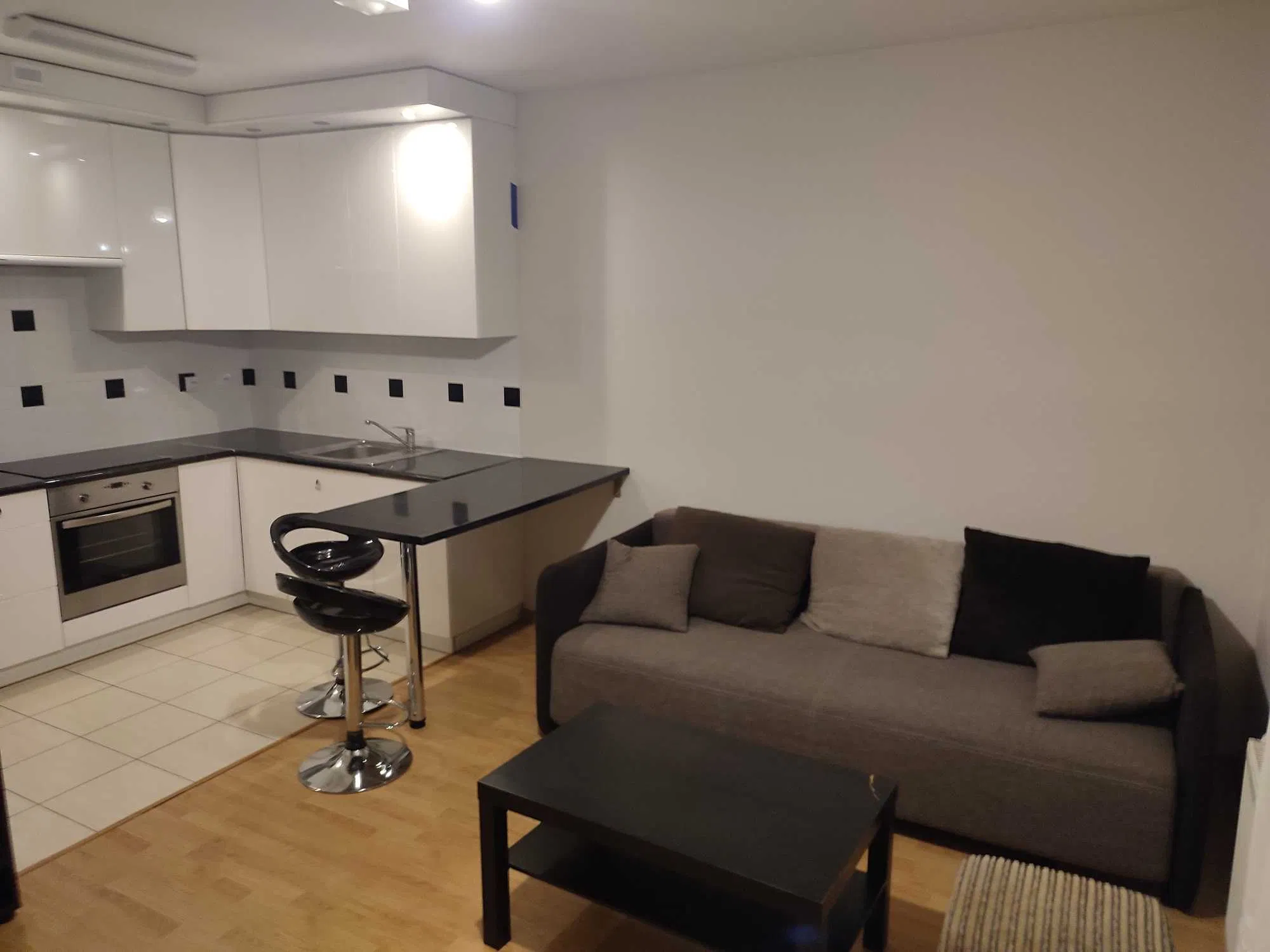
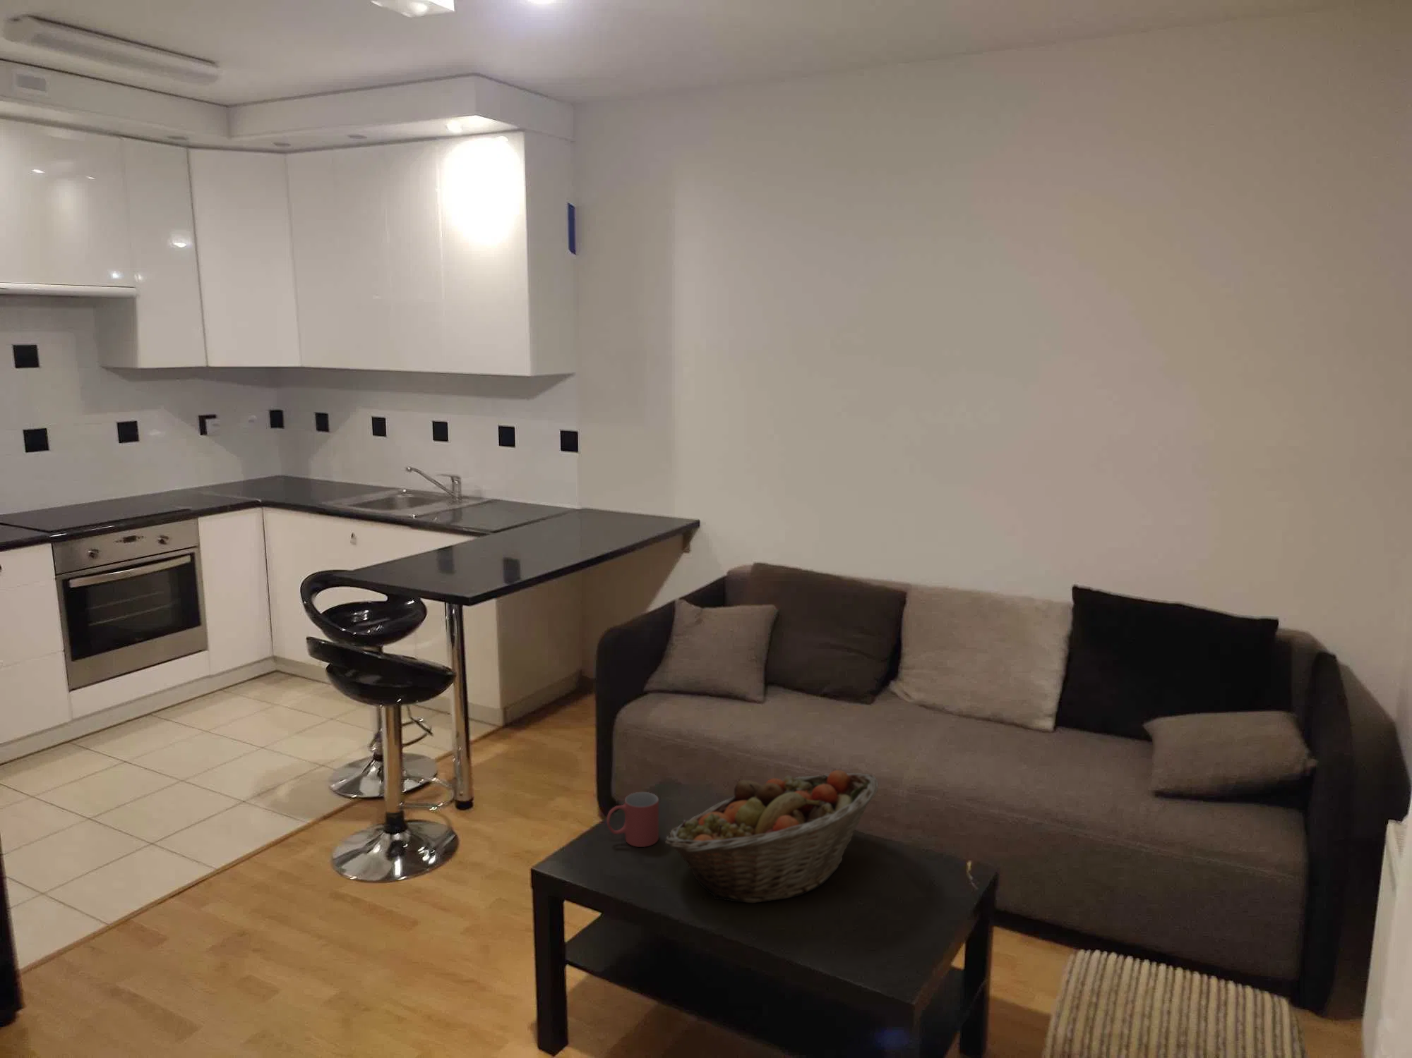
+ mug [606,791,659,848]
+ fruit basket [665,769,879,904]
